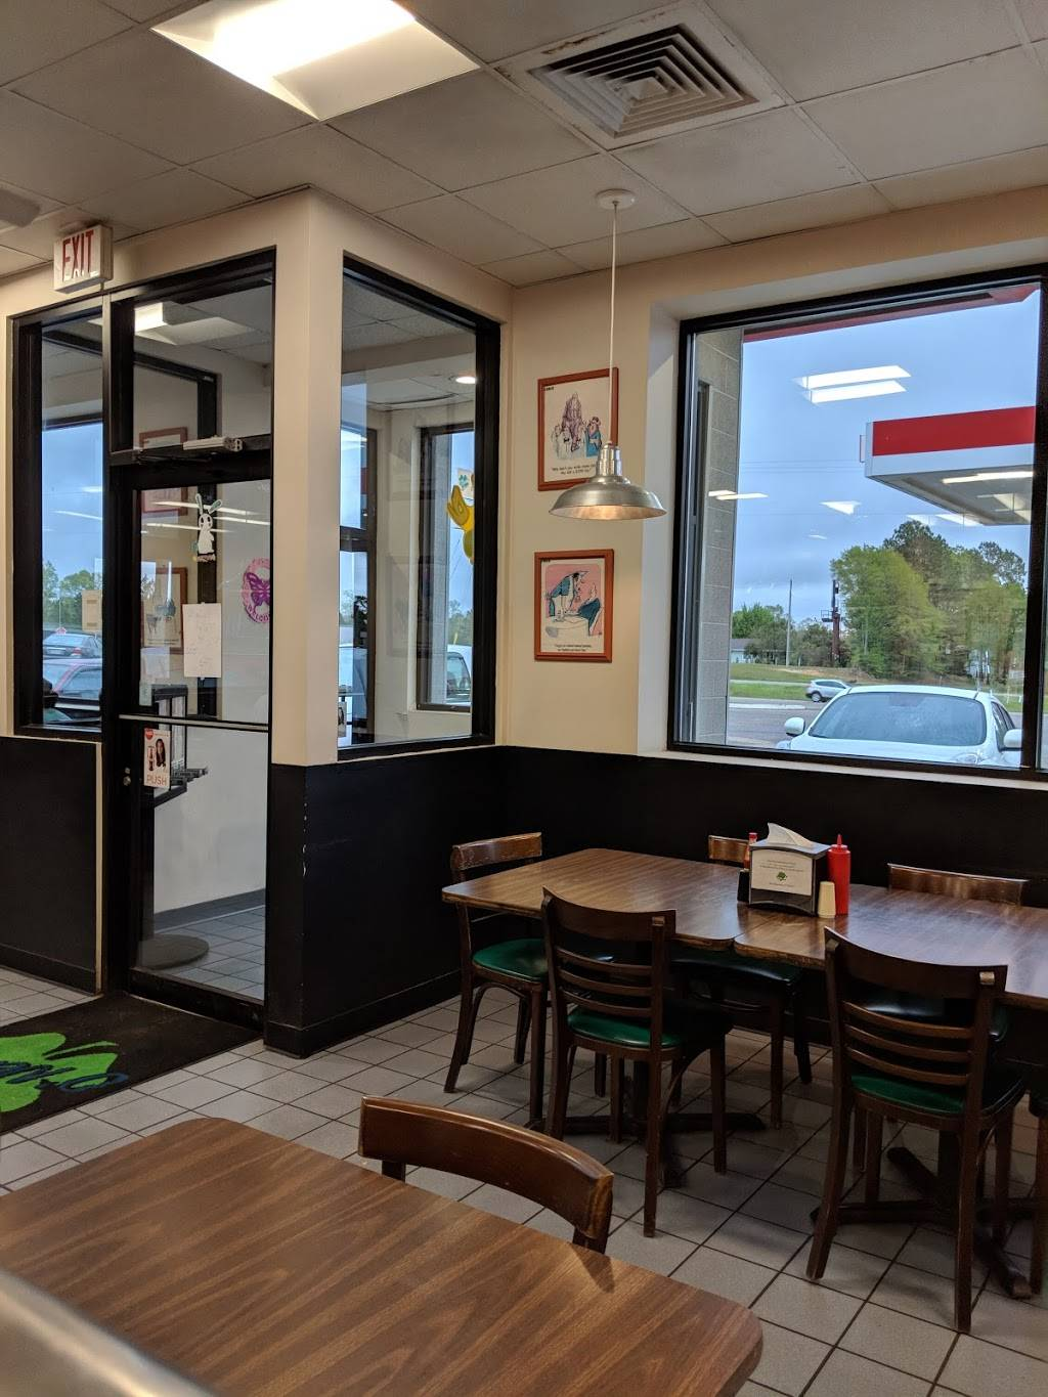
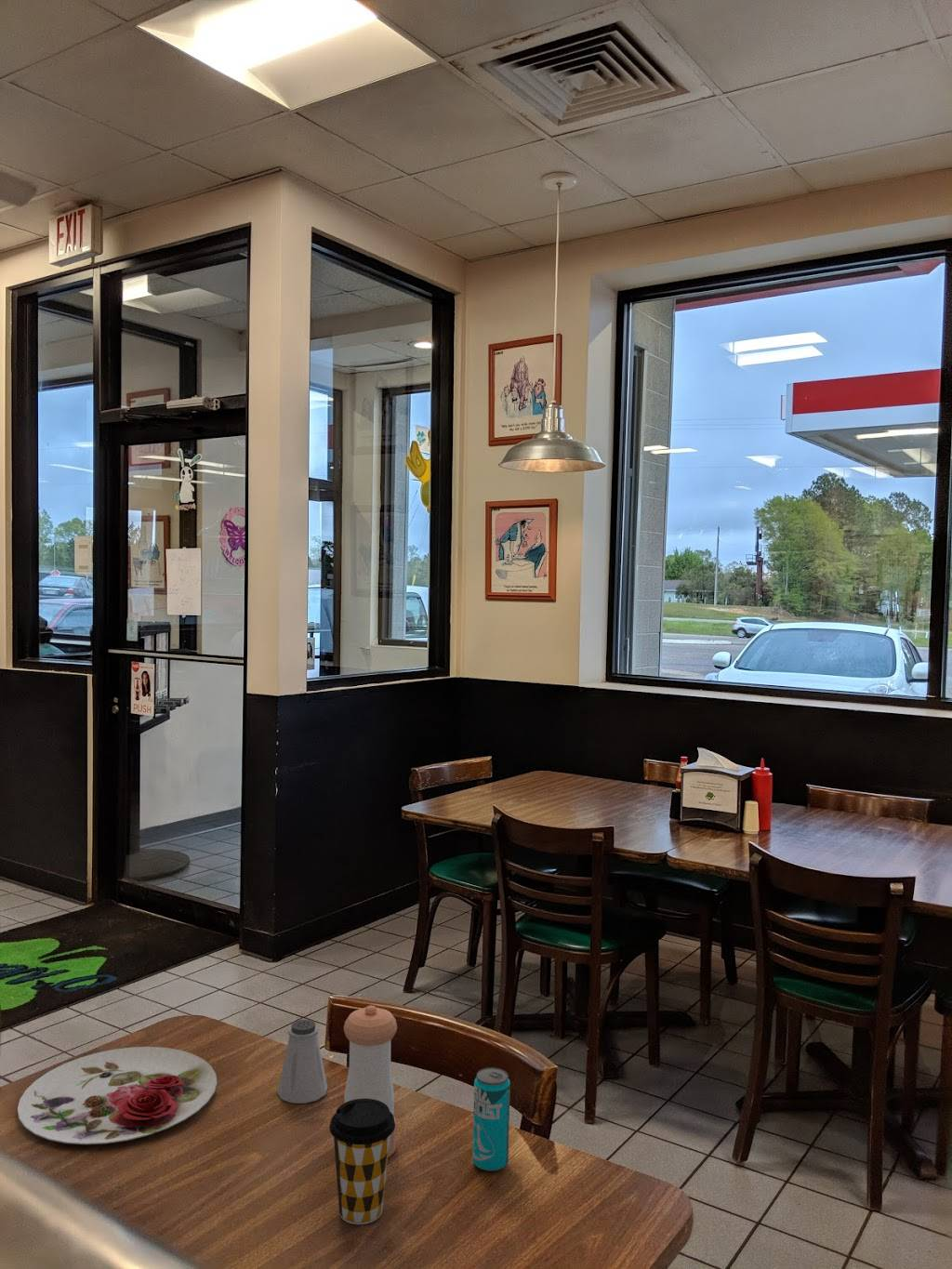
+ coffee cup [329,1099,395,1225]
+ pepper shaker [343,1005,398,1158]
+ beverage can [471,1066,511,1172]
+ saltshaker [277,1019,328,1104]
+ plate [17,1046,218,1145]
